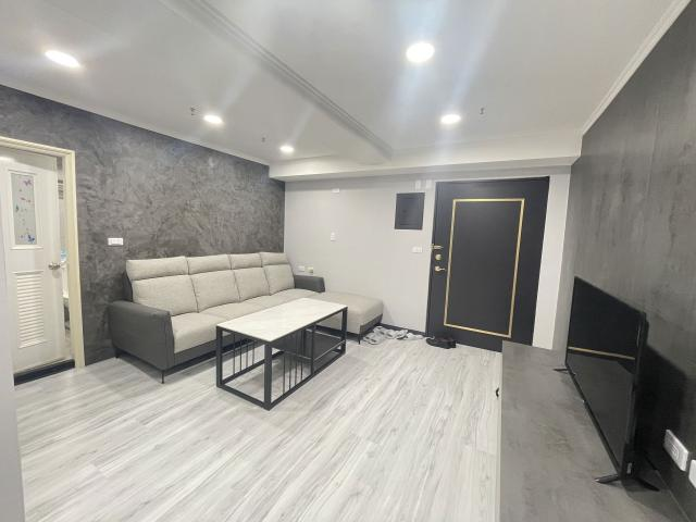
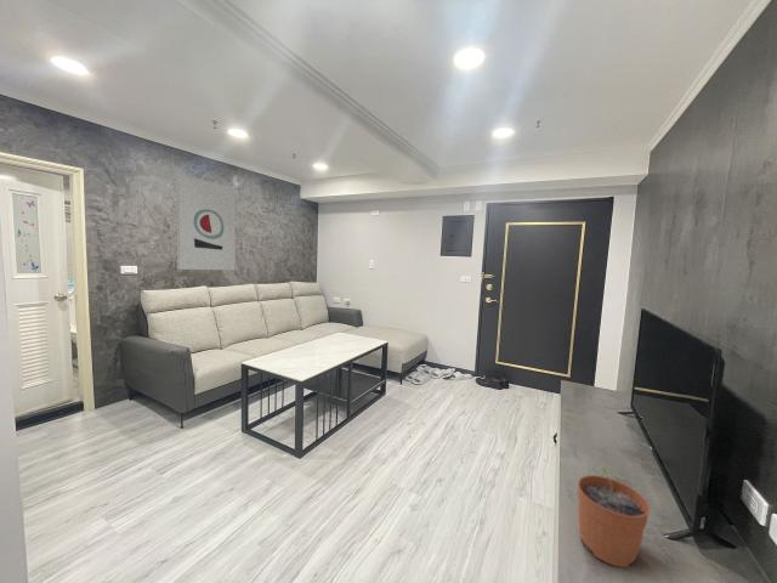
+ wall art [175,172,237,271]
+ plant pot [577,464,651,568]
